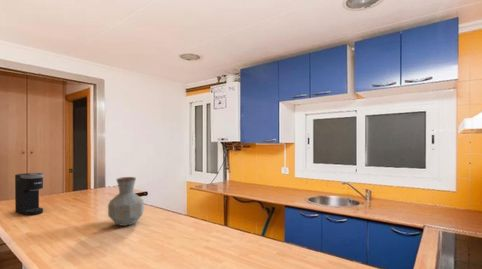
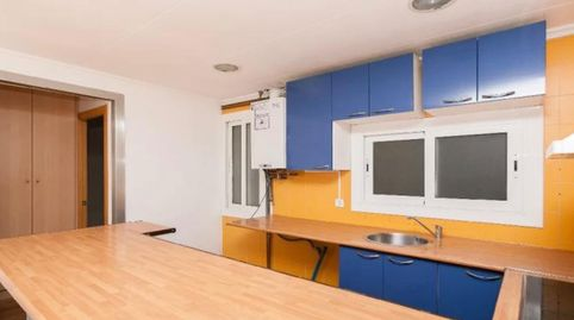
- vase [107,176,145,227]
- coffee maker [14,172,45,216]
